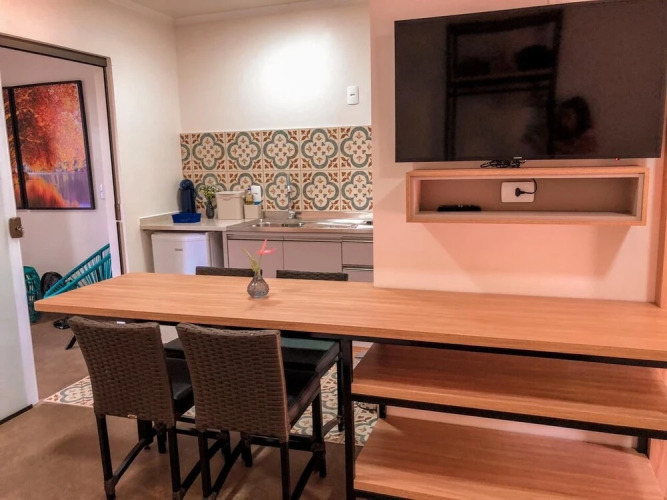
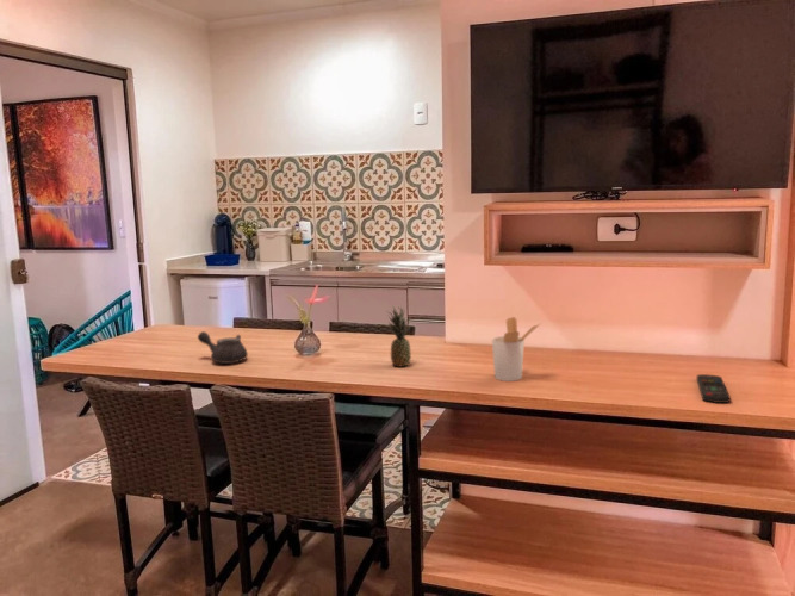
+ utensil holder [491,316,542,383]
+ fruit [385,304,412,368]
+ teapot [197,330,249,365]
+ remote control [696,373,731,404]
